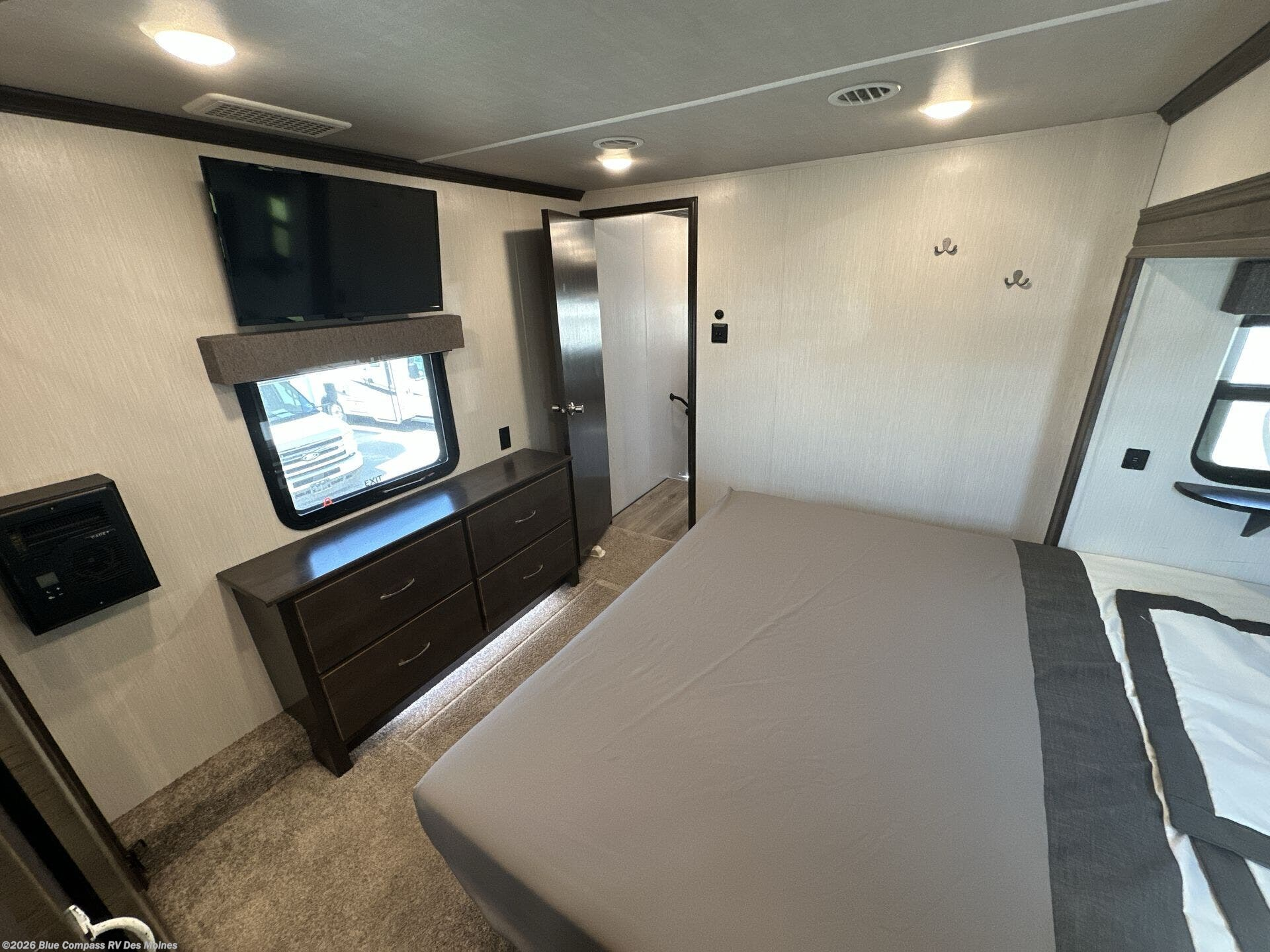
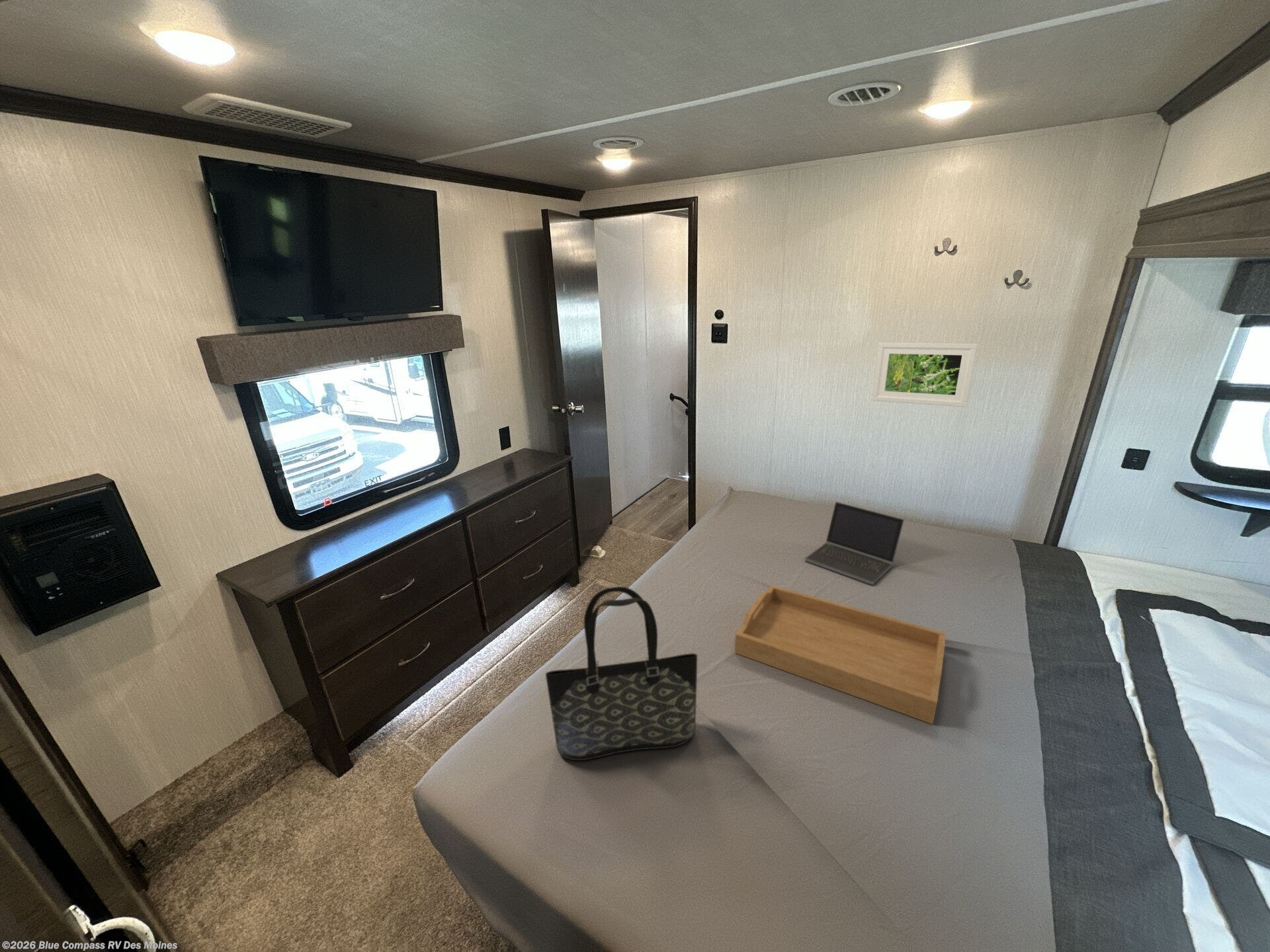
+ laptop computer [804,501,905,586]
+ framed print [871,342,978,407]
+ serving tray [734,584,947,725]
+ tote bag [545,586,698,761]
